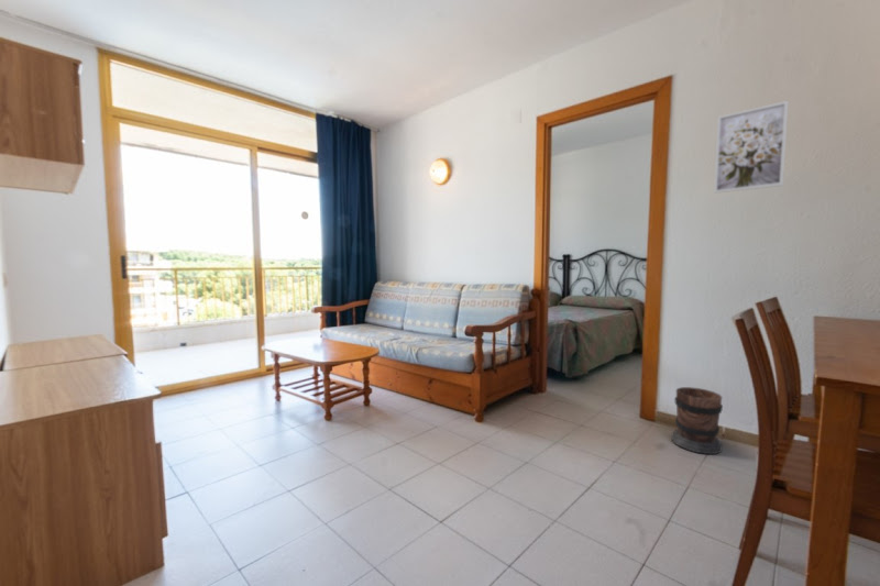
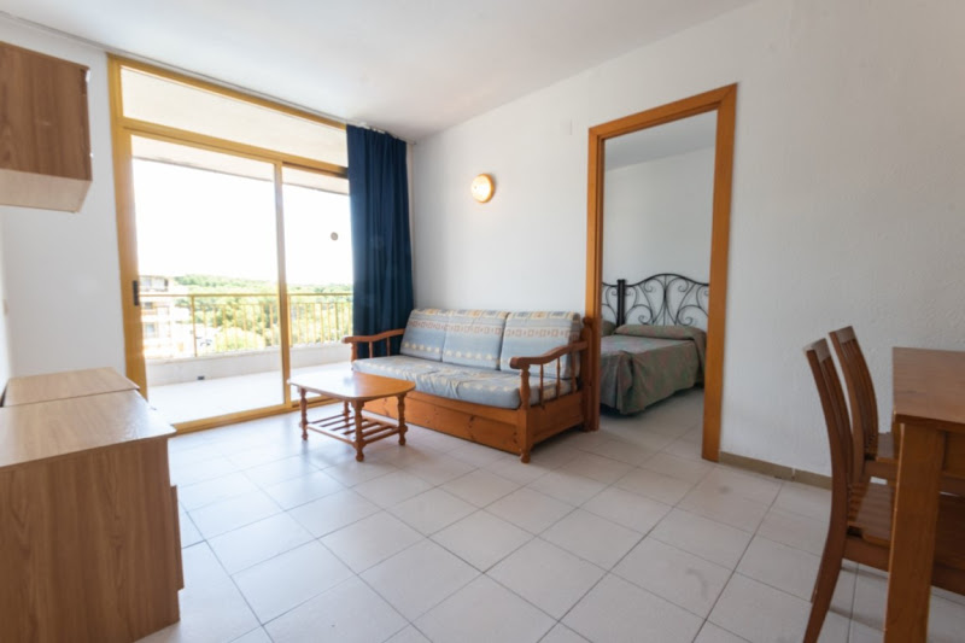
- wall art [713,100,790,195]
- wooden barrel [670,386,724,455]
